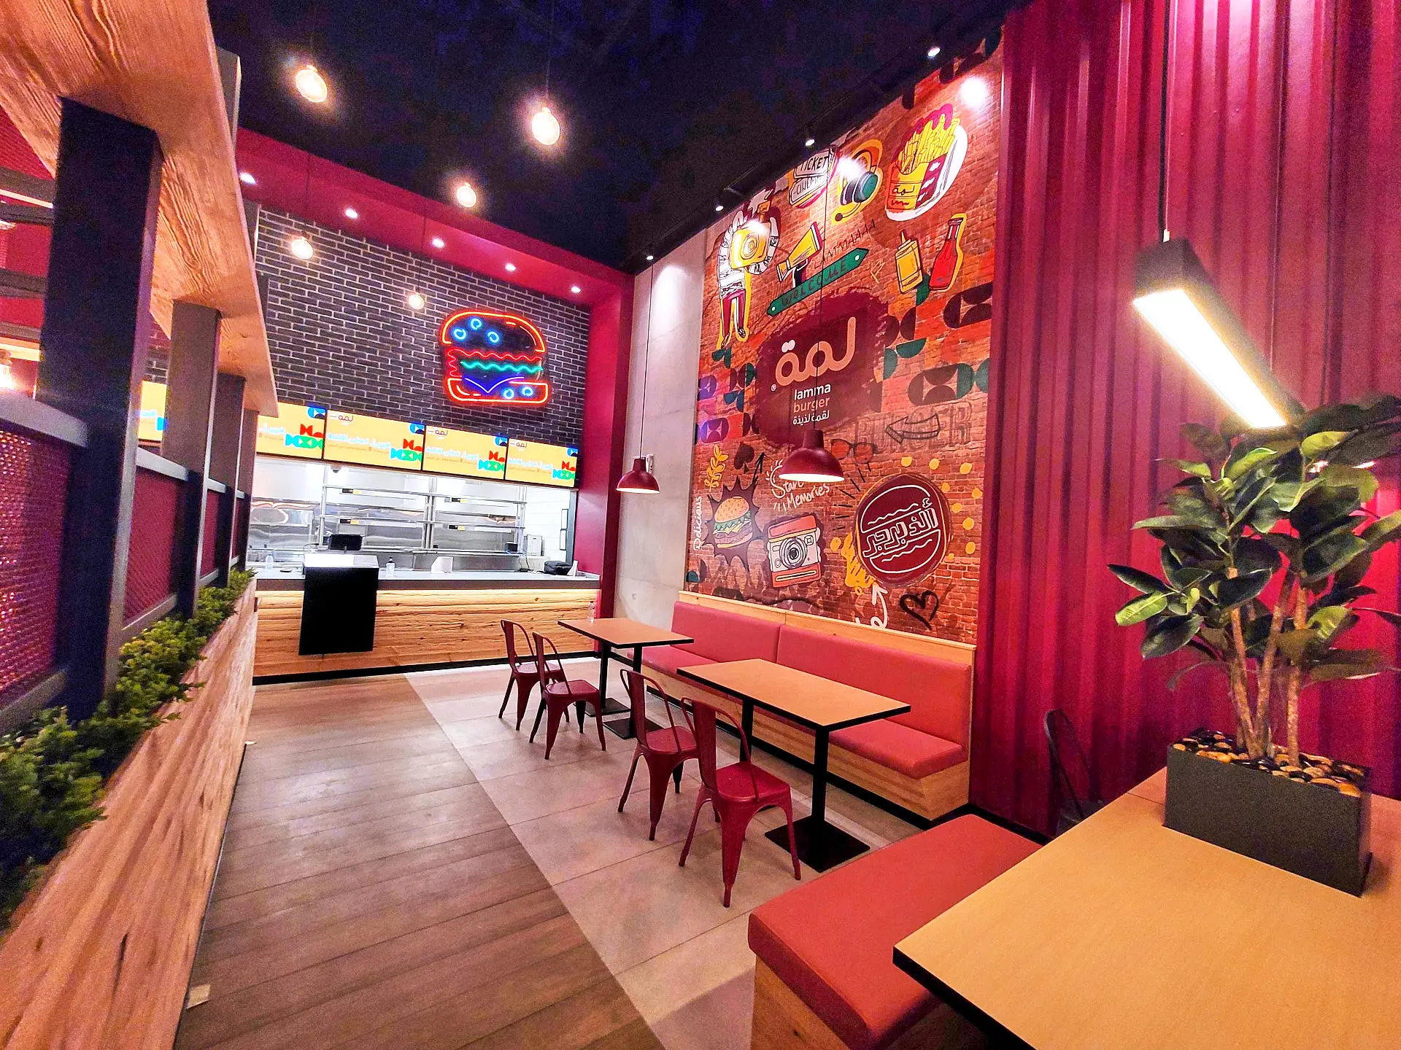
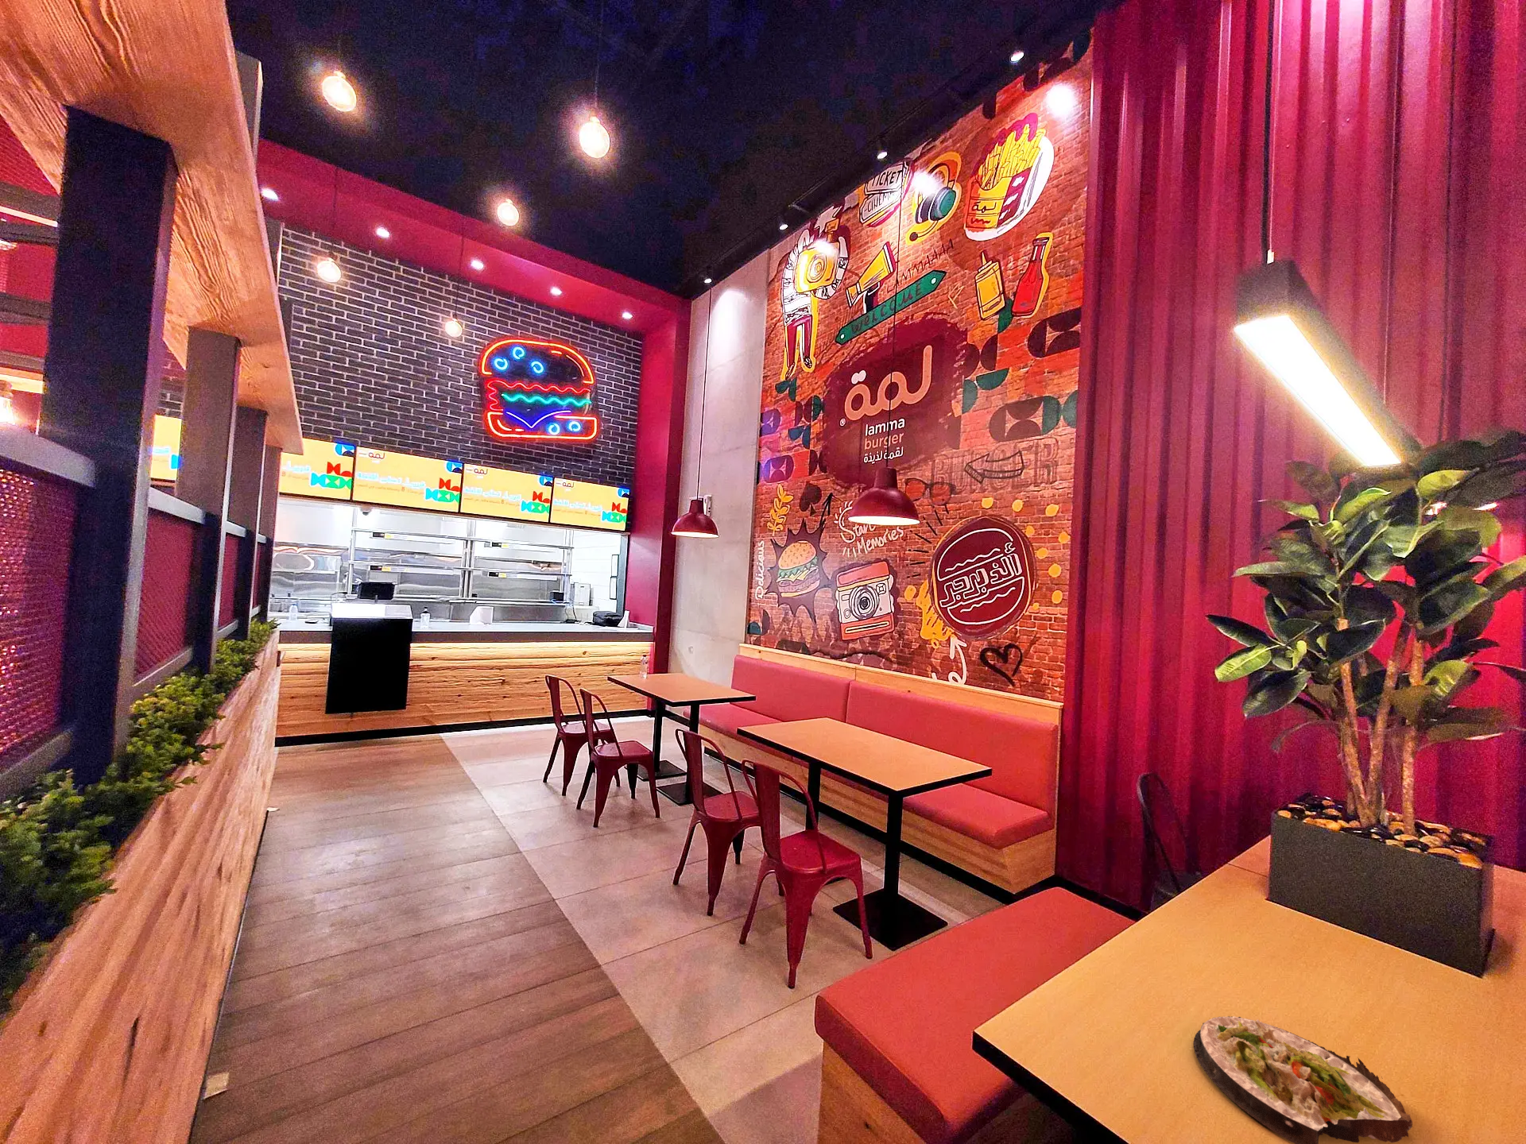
+ salad plate [1192,1015,1413,1144]
